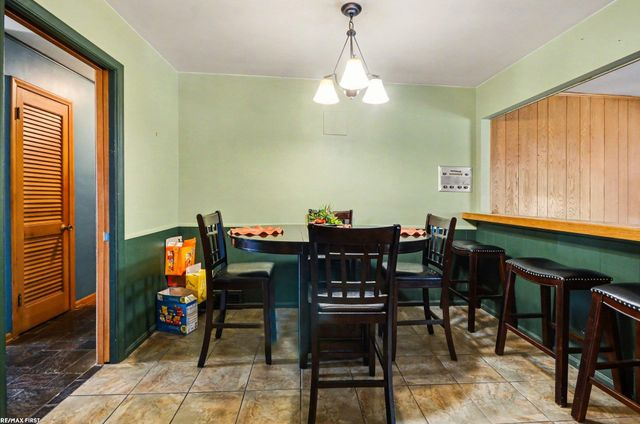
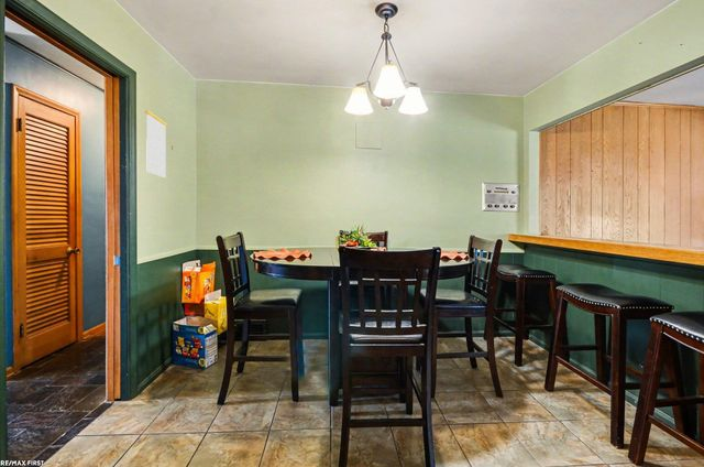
+ calendar [144,107,168,178]
